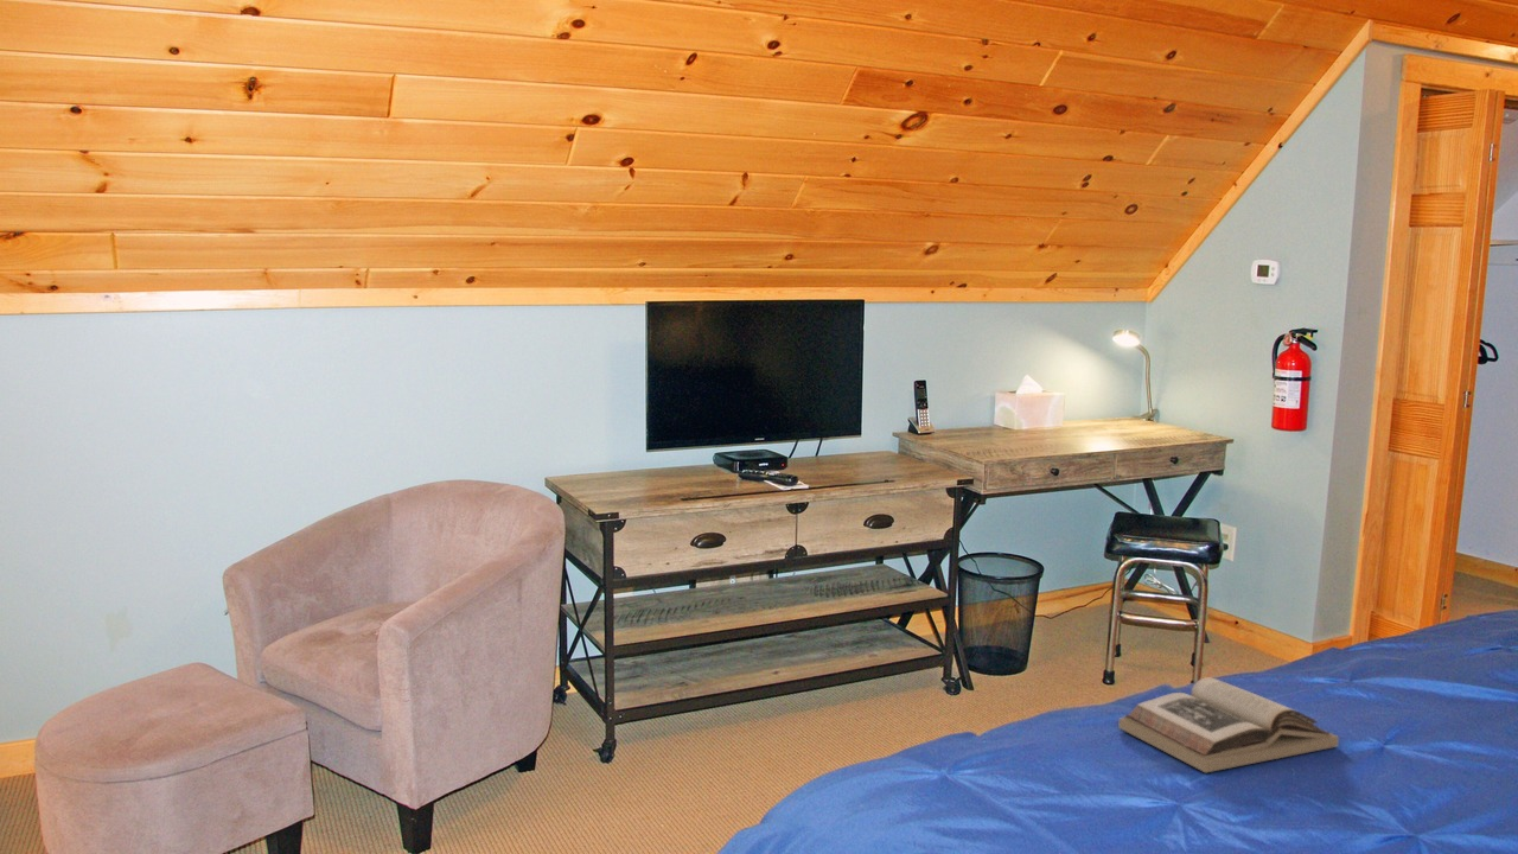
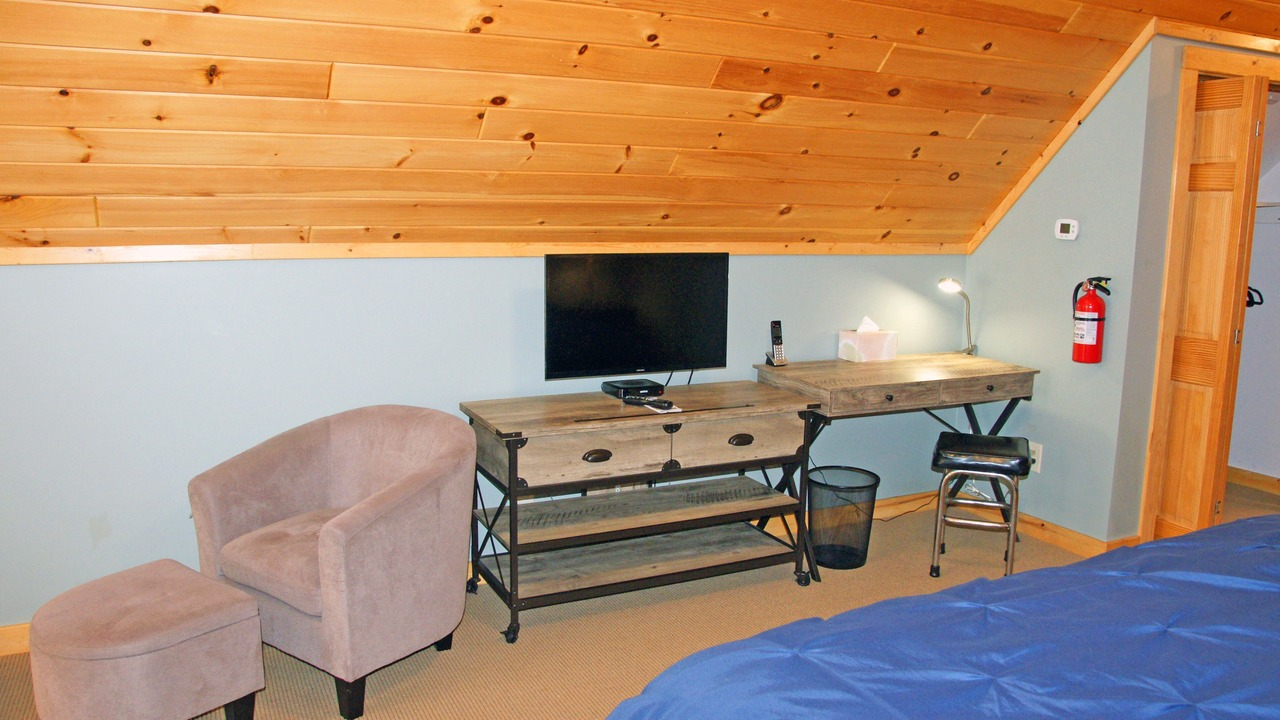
- book [1117,676,1340,775]
